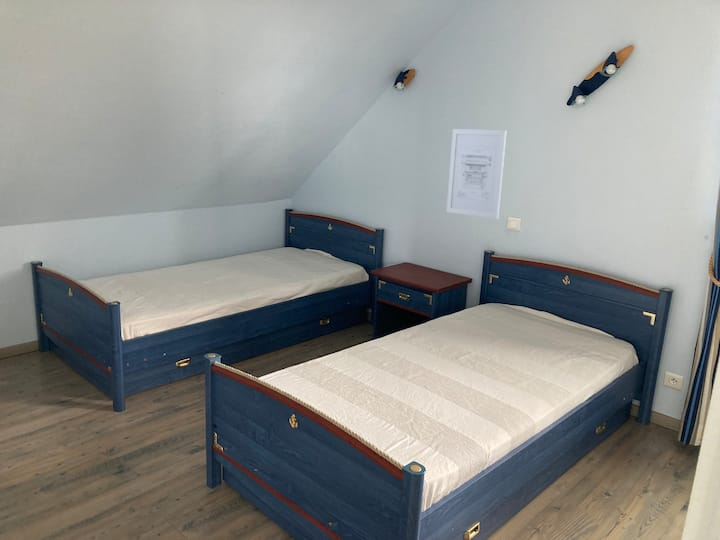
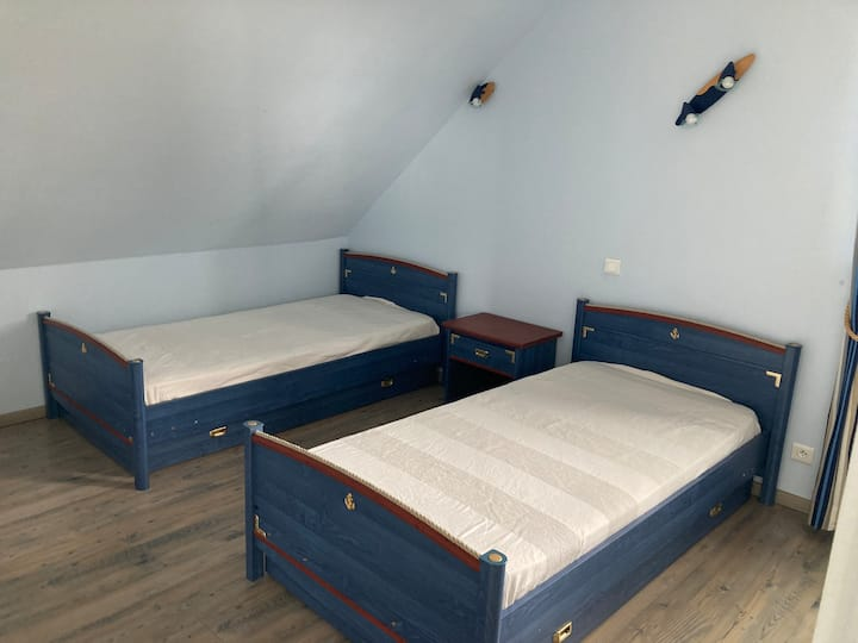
- wall art [446,128,508,220]
